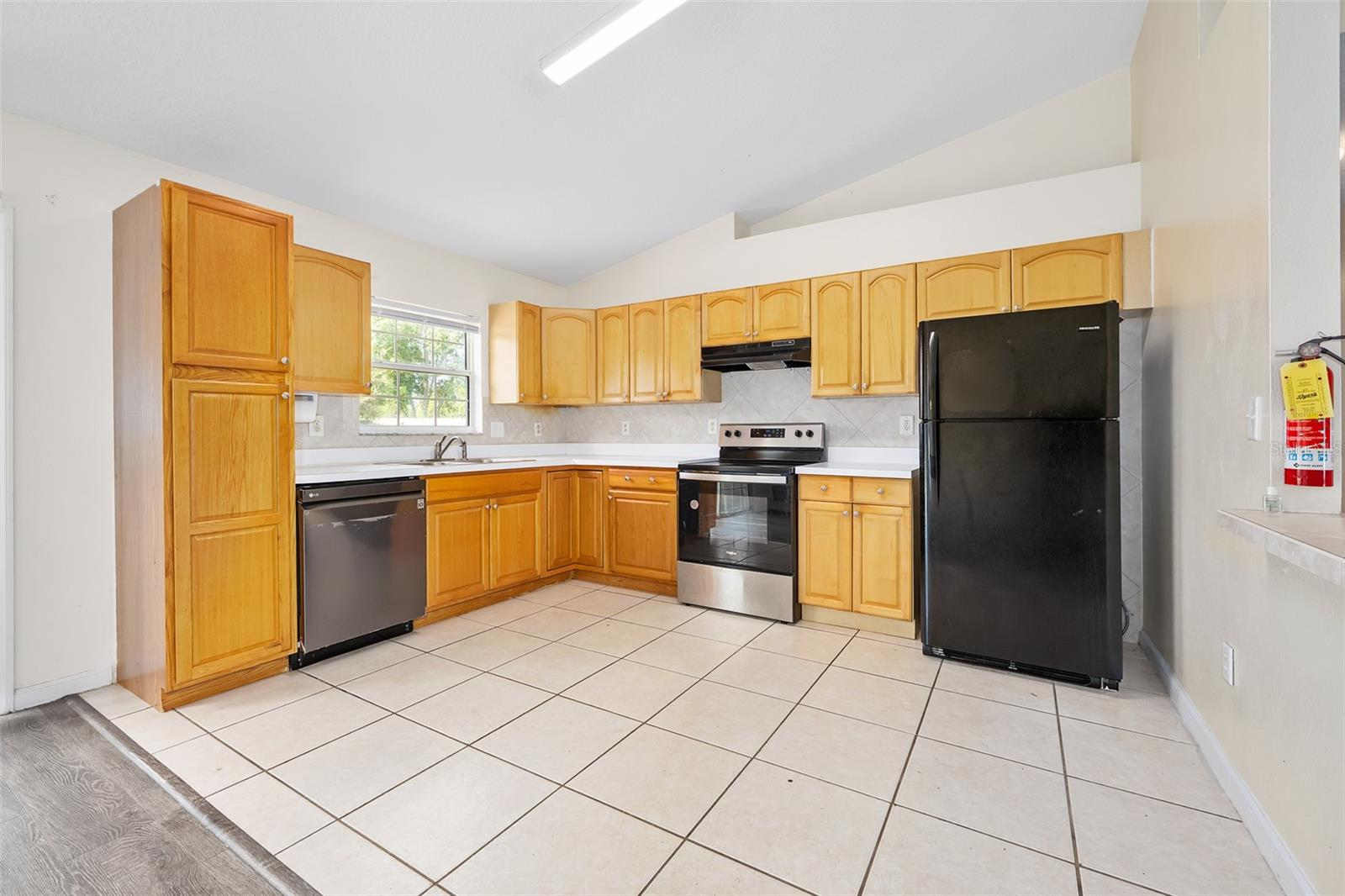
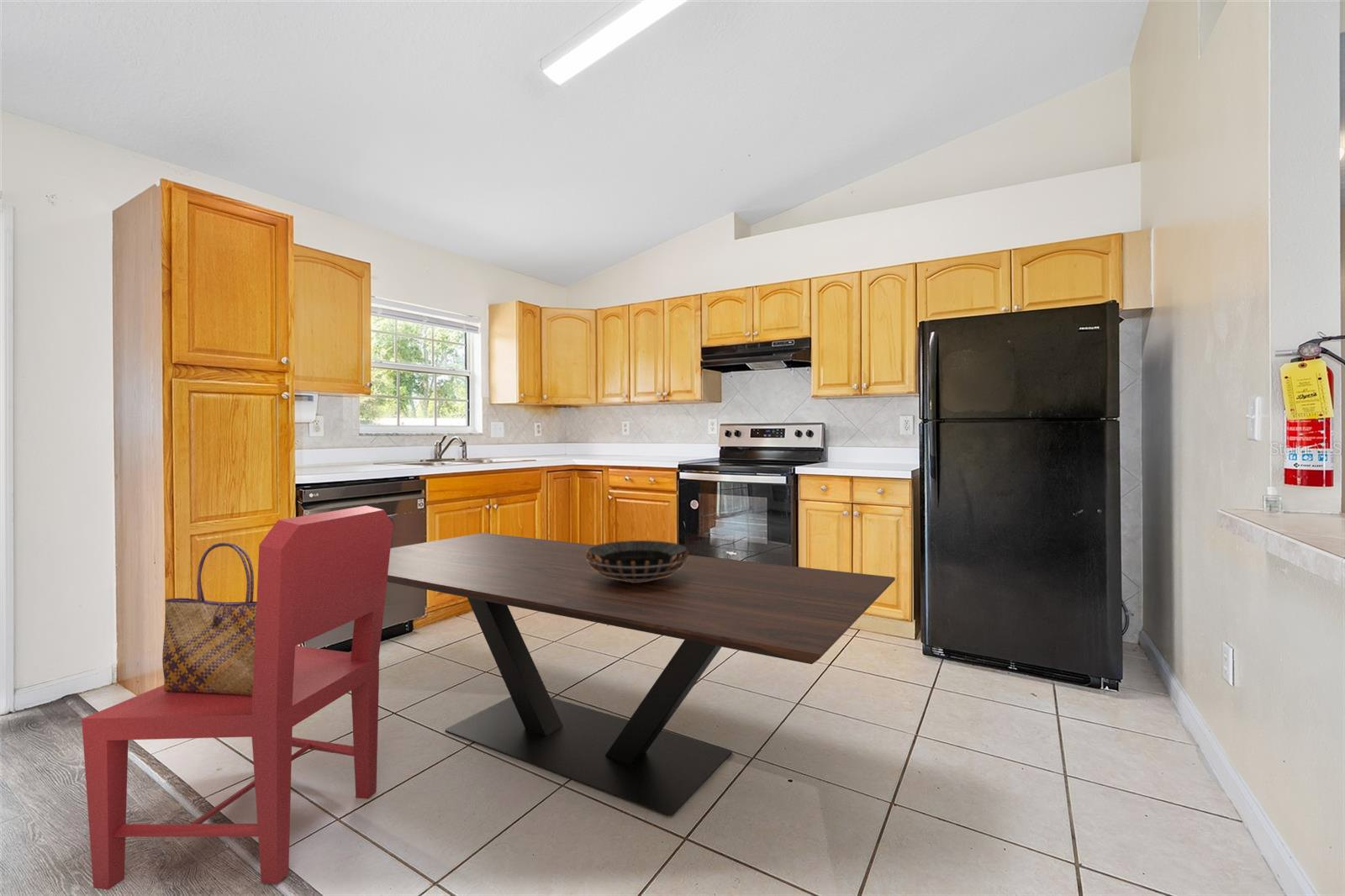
+ decorative bowl [586,540,693,582]
+ dining chair [81,505,394,891]
+ dining table [387,532,896,817]
+ tote bag [161,542,256,696]
